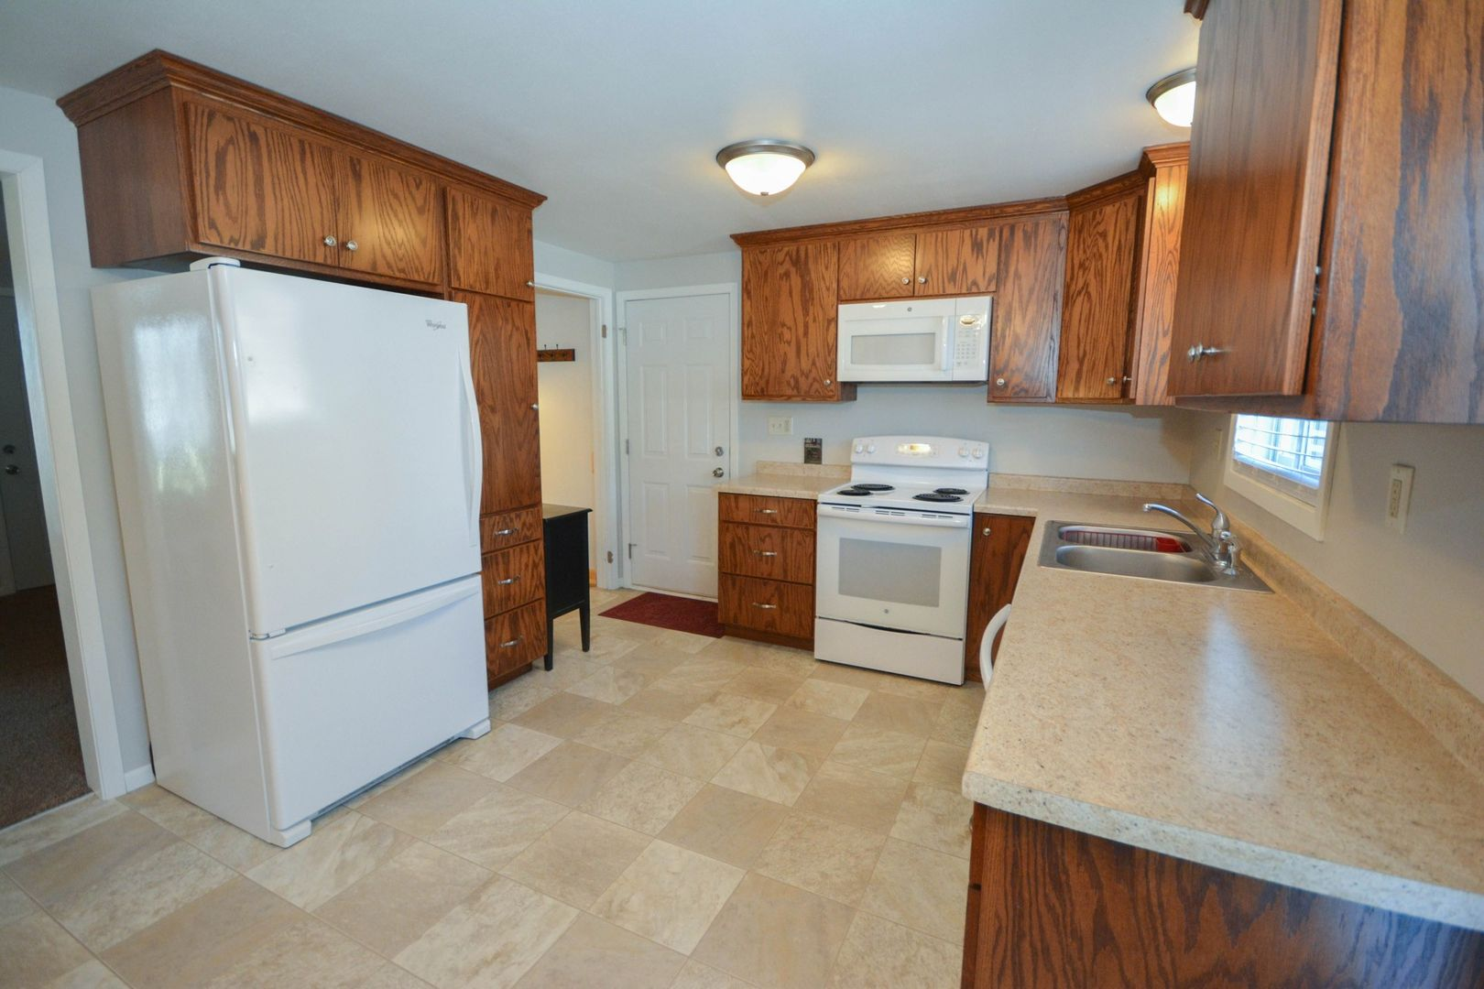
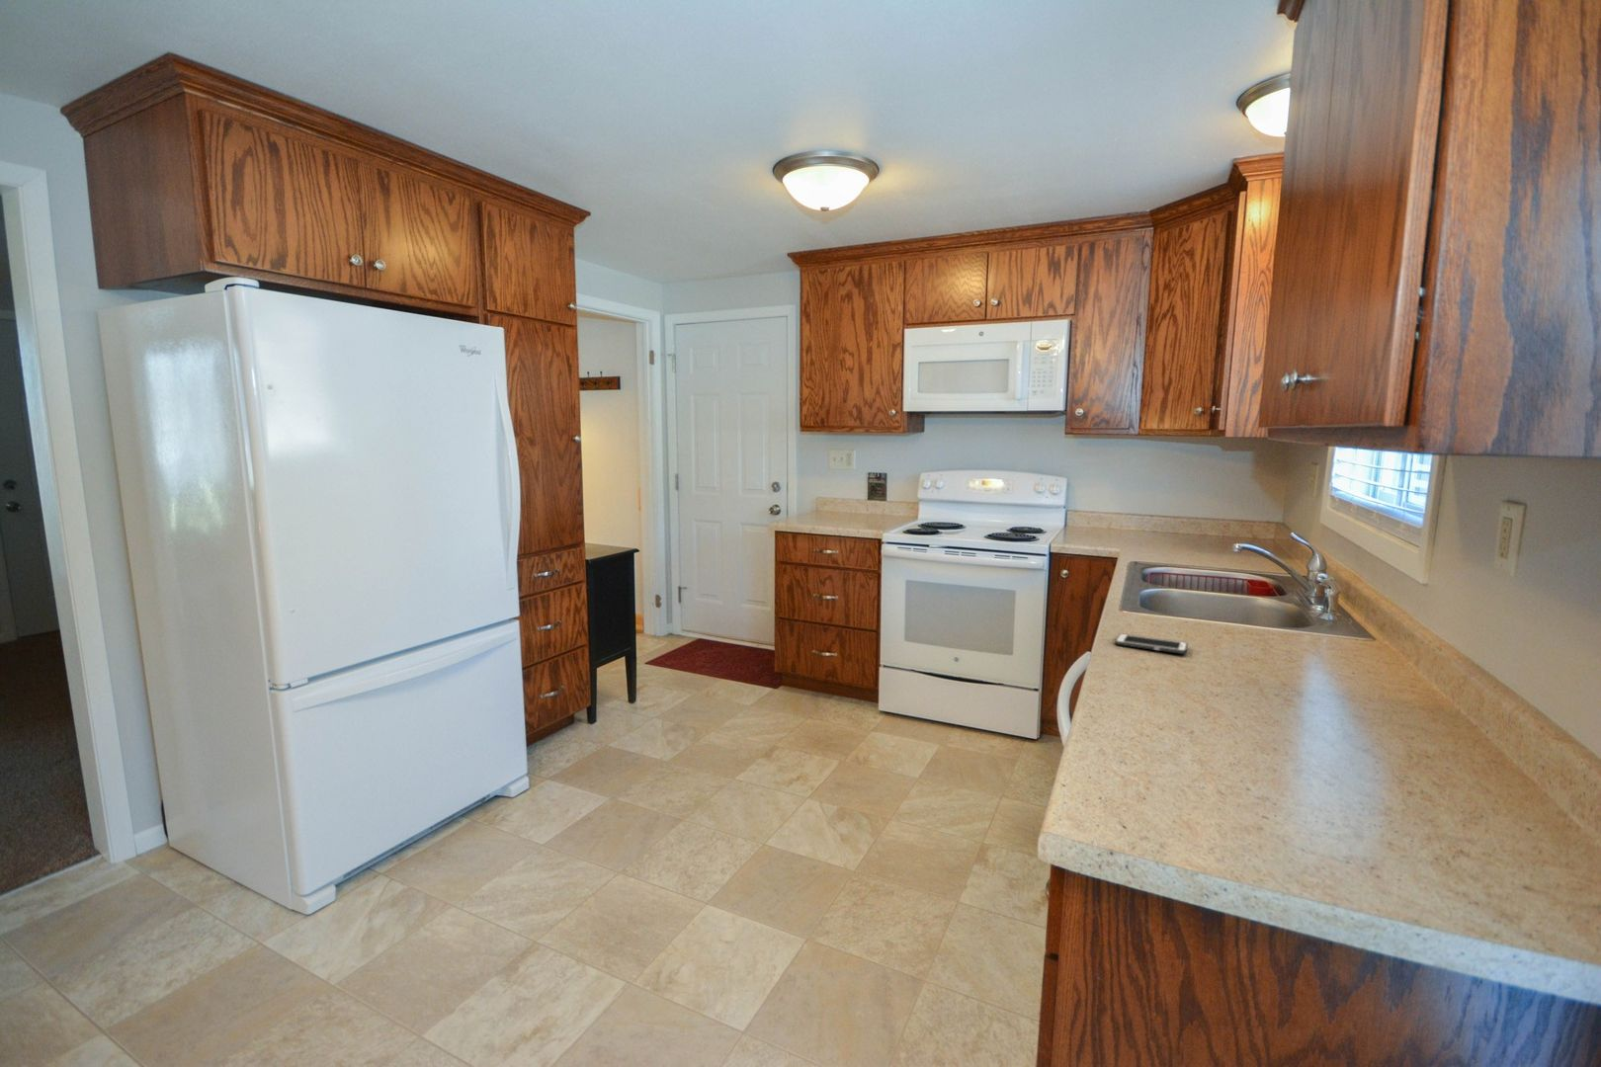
+ cell phone [1114,632,1189,655]
